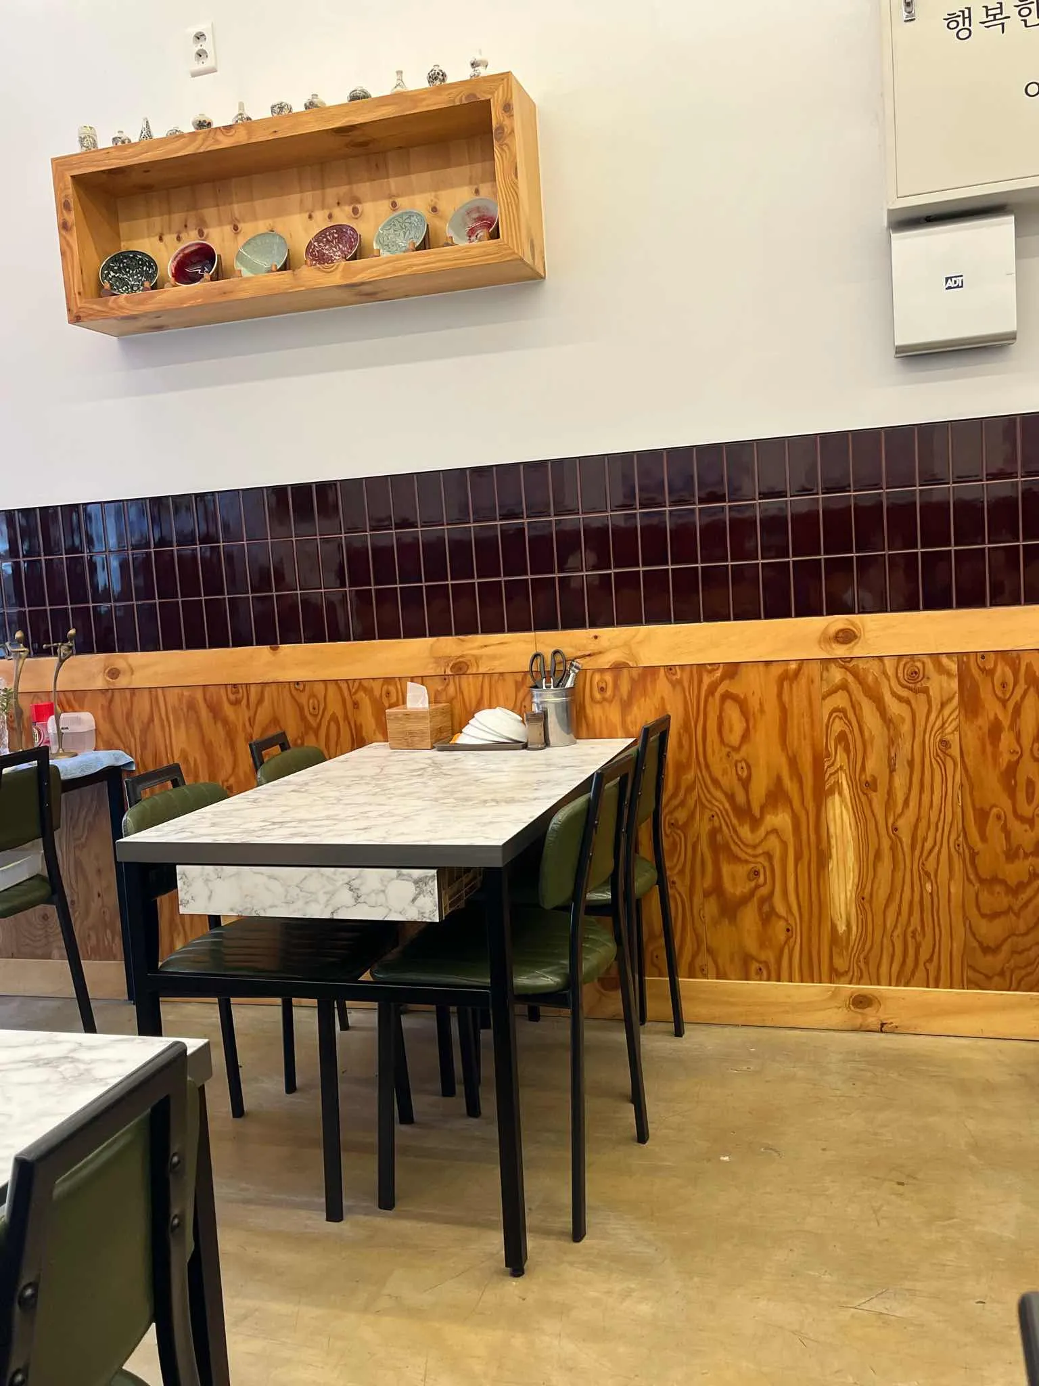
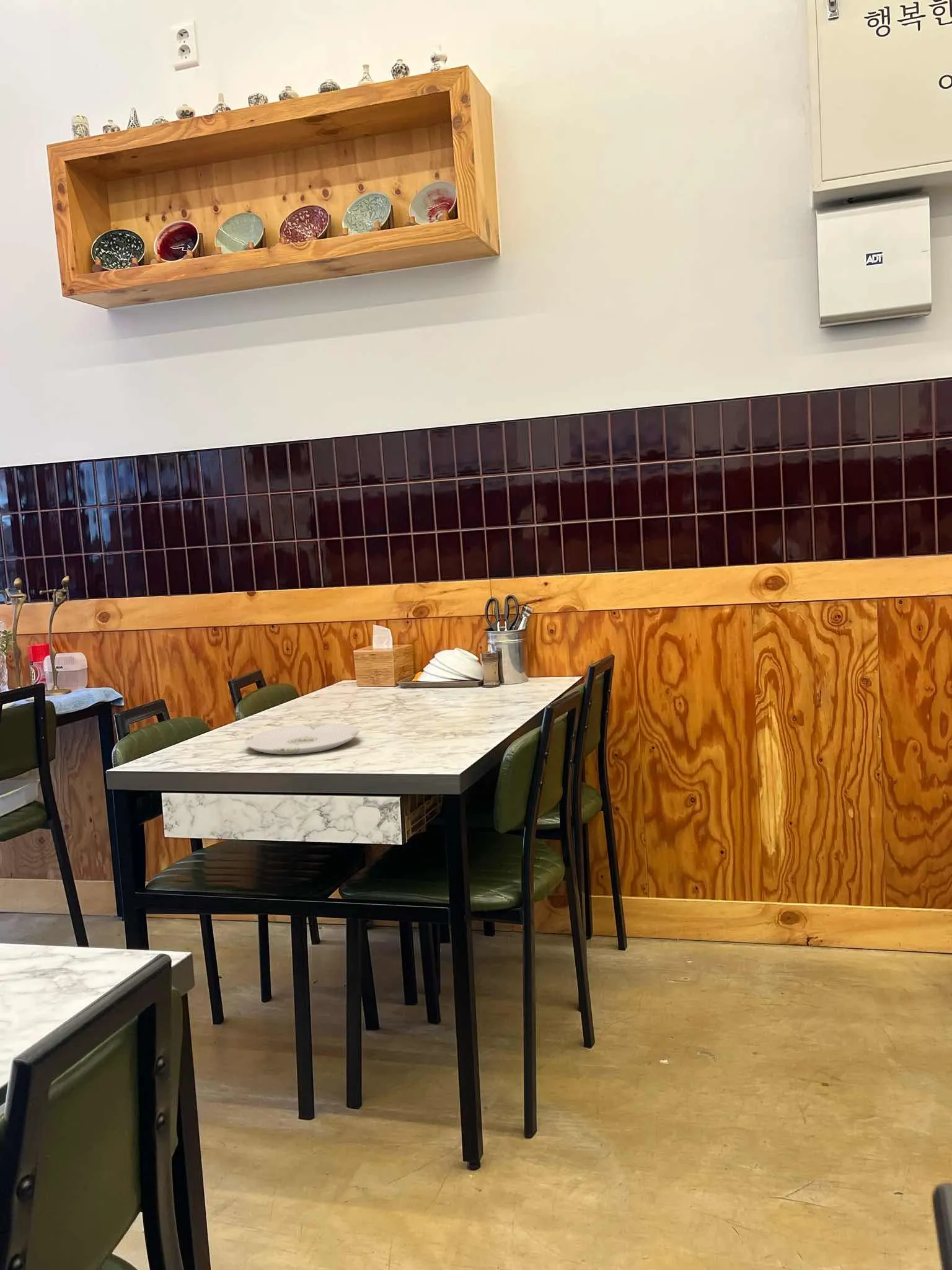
+ plate [244,723,360,755]
